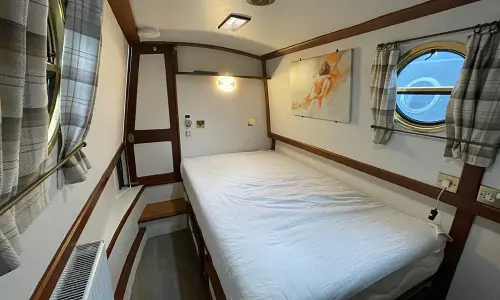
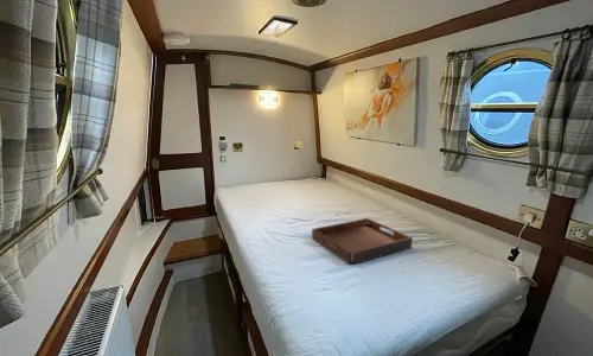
+ serving tray [311,217,414,265]
